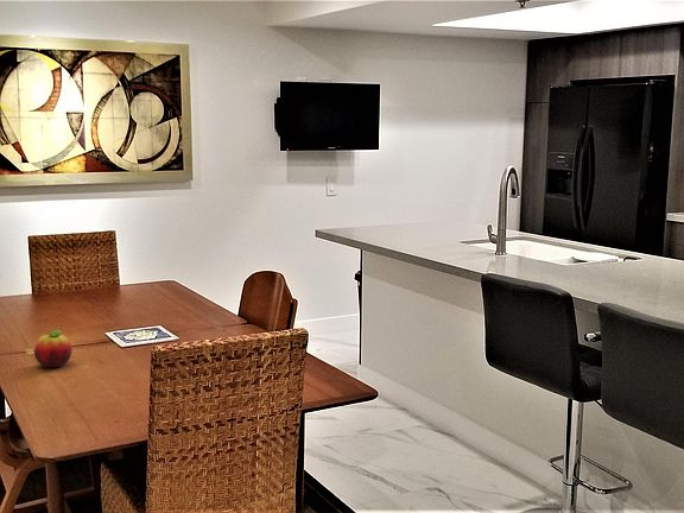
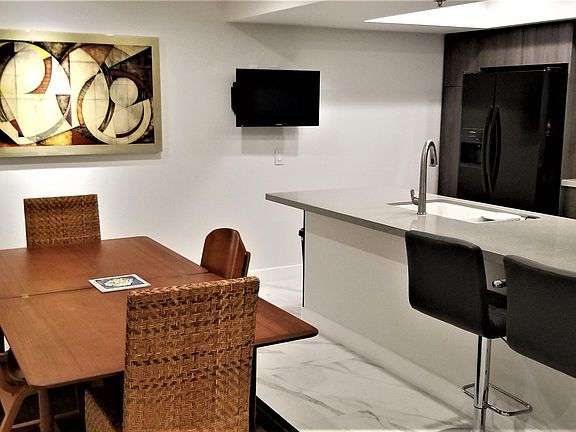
- fruit [33,329,72,368]
